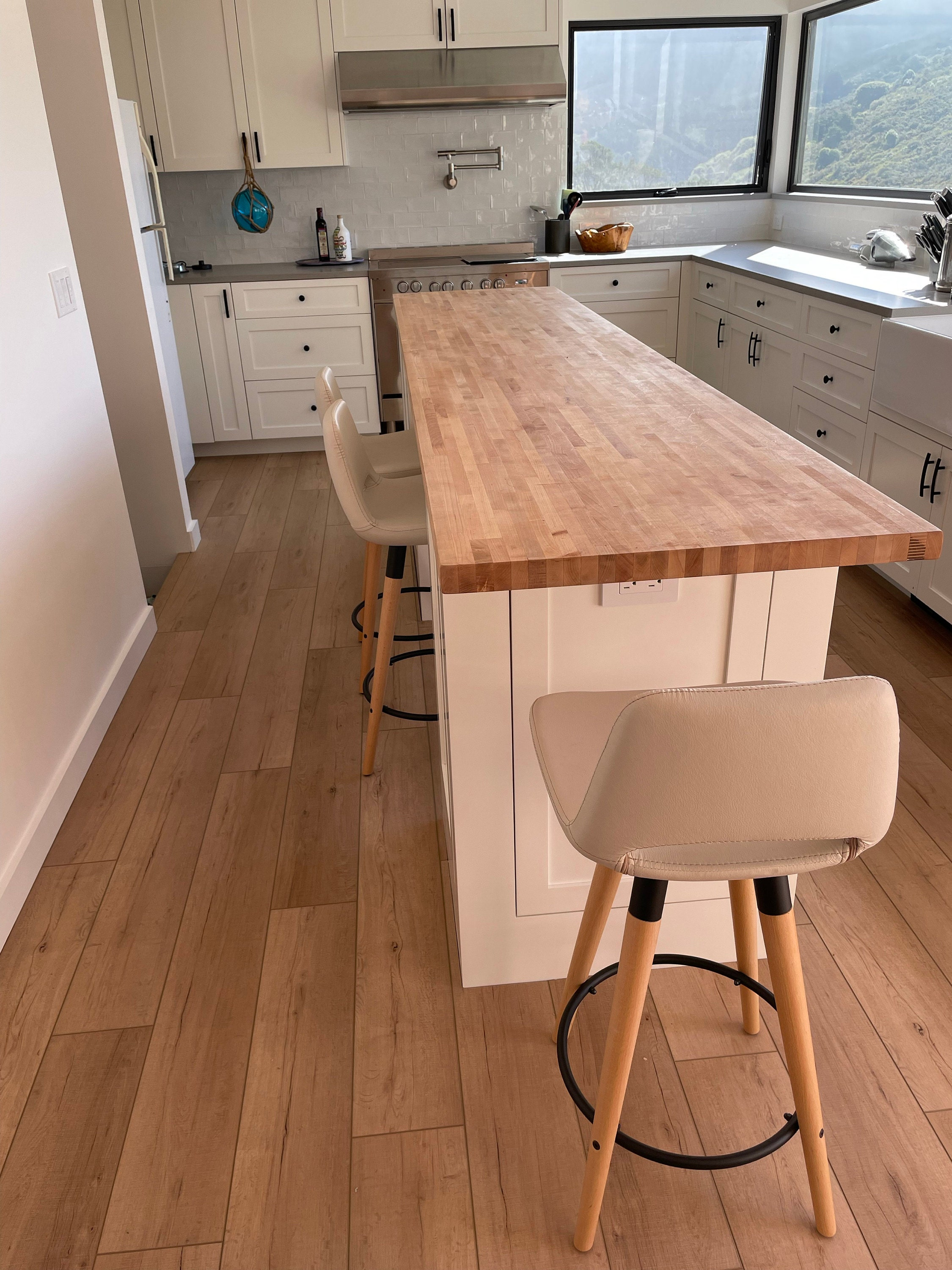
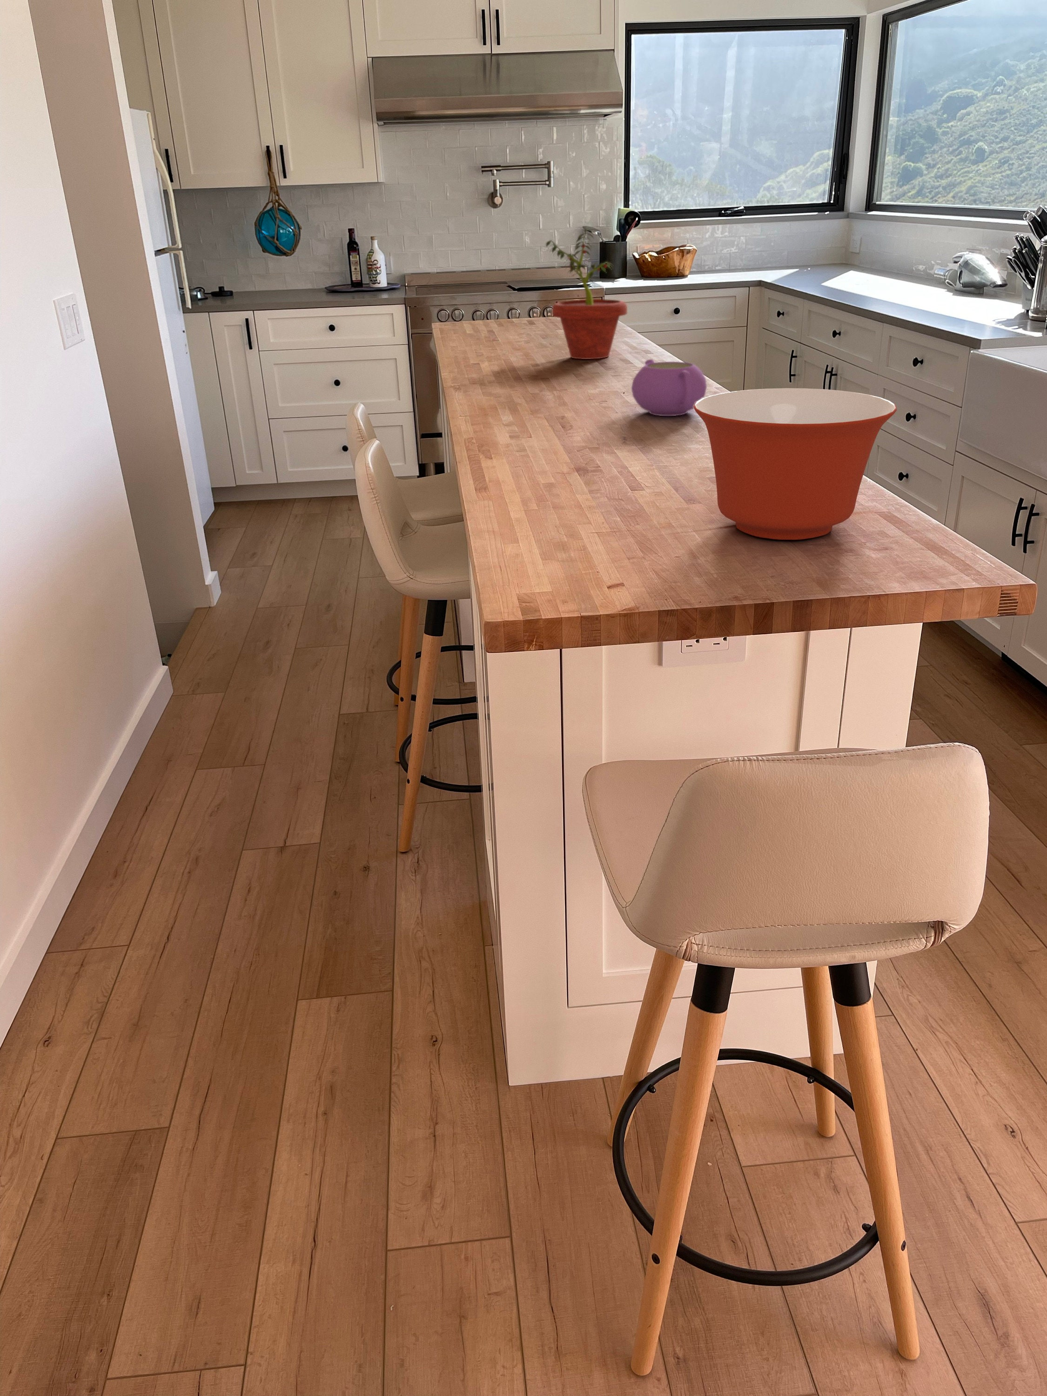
+ potted plant [543,229,628,359]
+ mixing bowl [694,388,897,540]
+ teapot [631,358,707,417]
